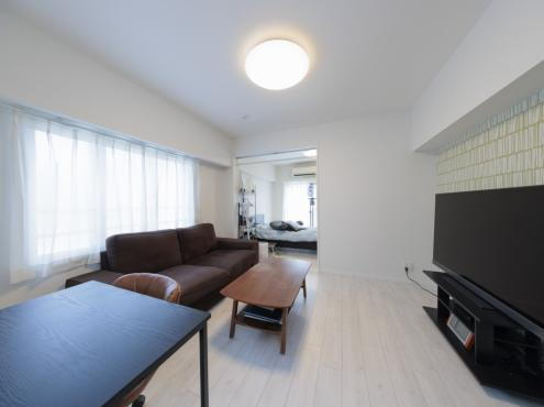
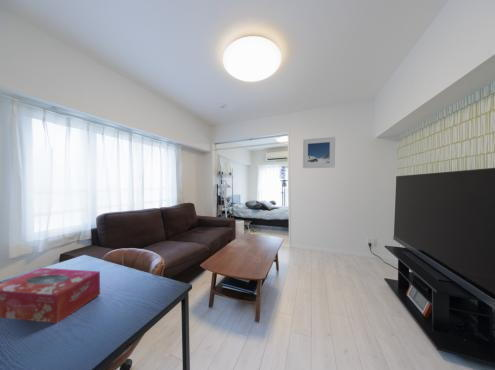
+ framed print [302,136,336,169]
+ tissue box [0,267,101,324]
